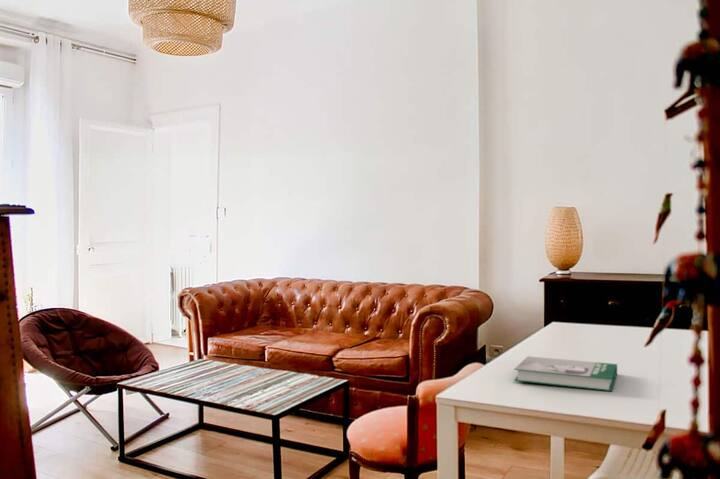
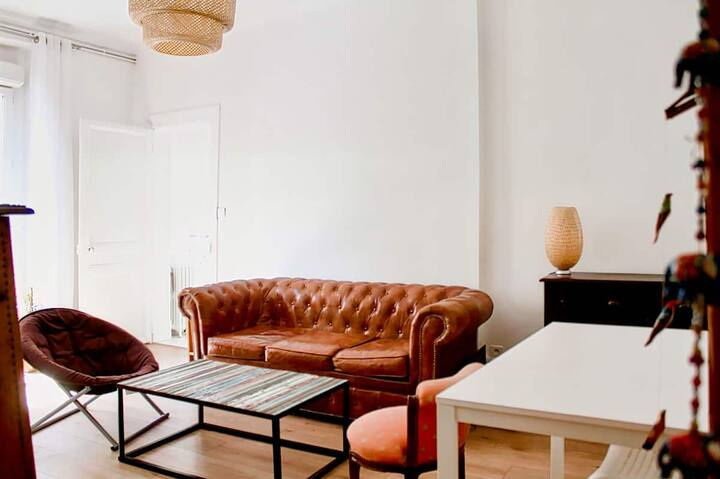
- book [513,355,618,392]
